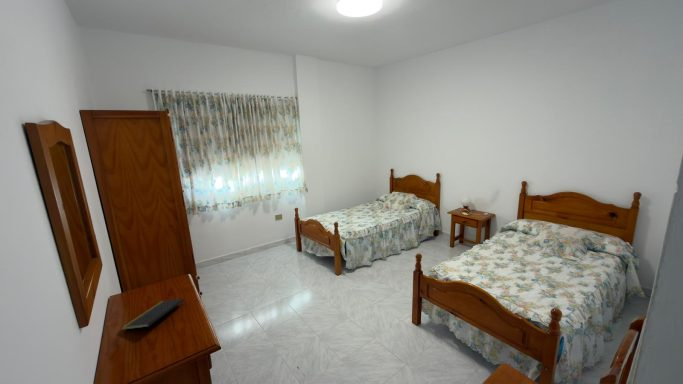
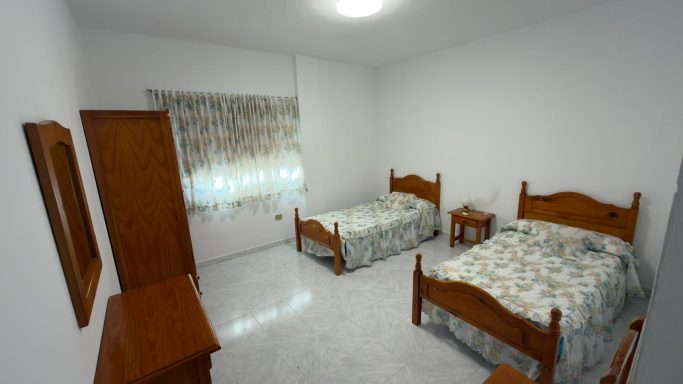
- notepad [120,297,186,331]
